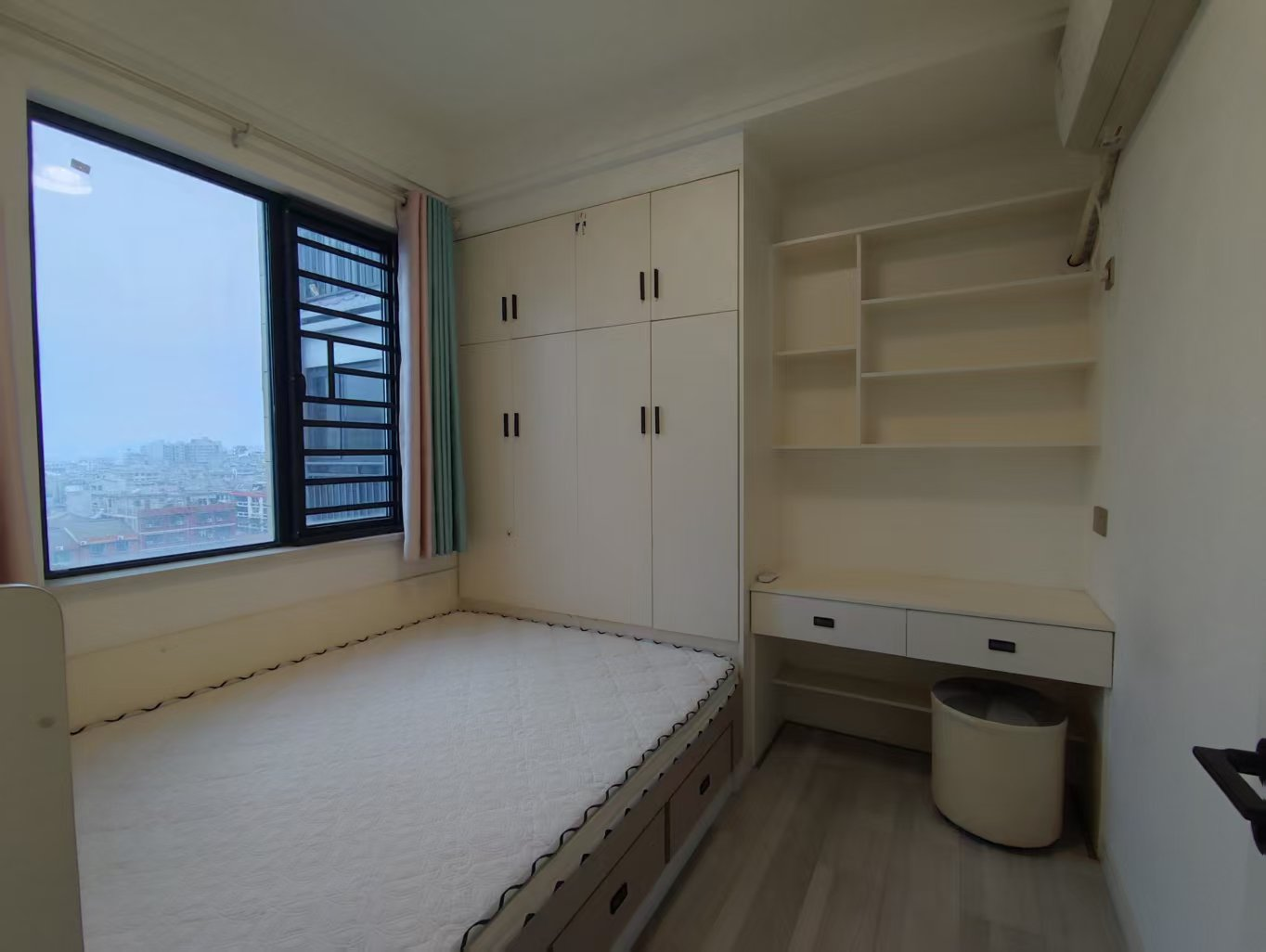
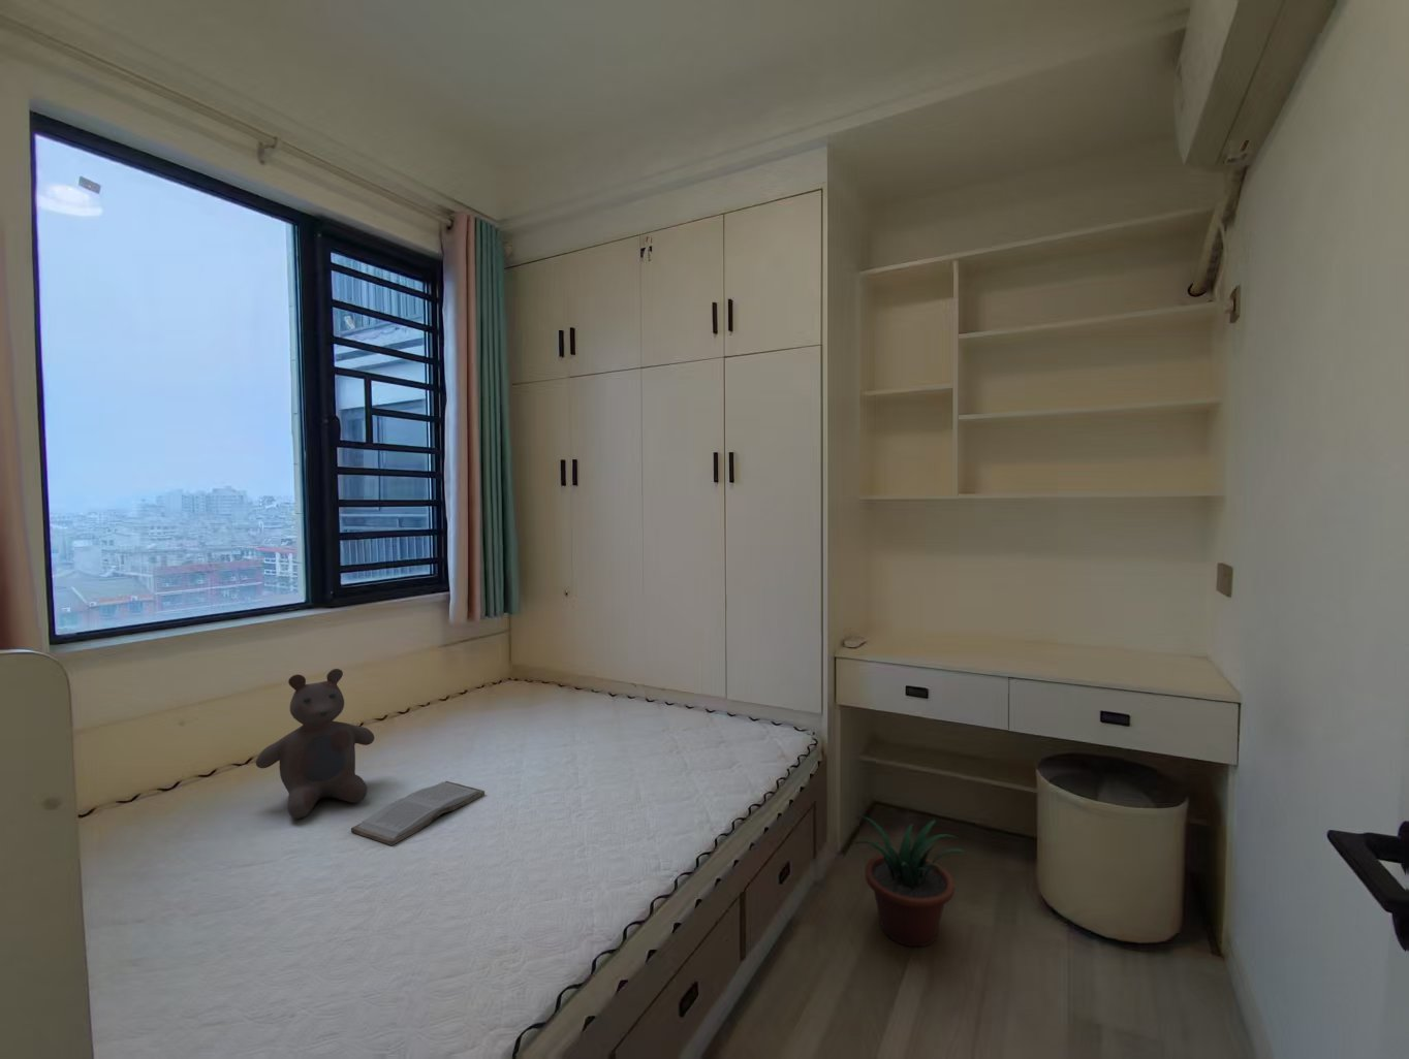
+ potted plant [854,815,965,948]
+ bear [255,667,375,820]
+ book [351,780,485,847]
